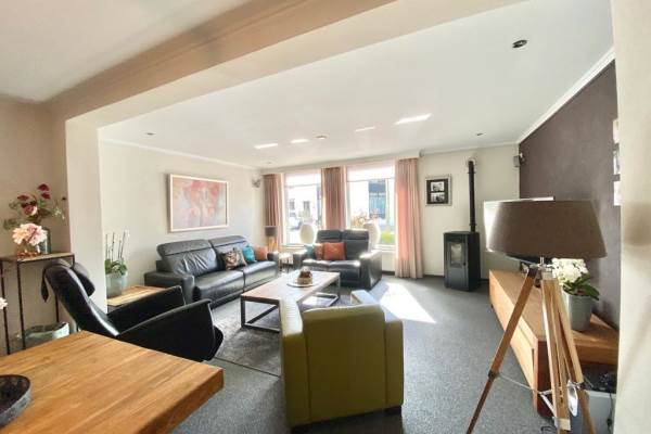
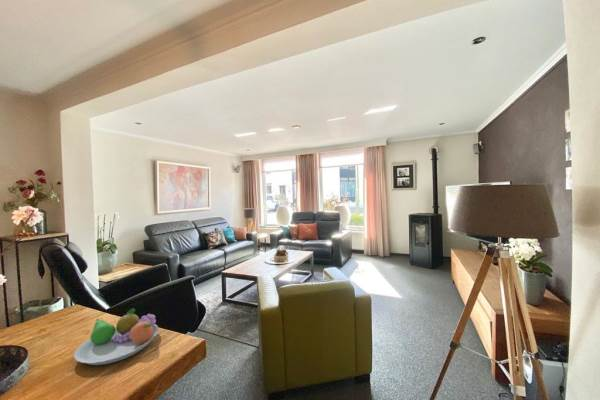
+ fruit bowl [73,307,160,366]
